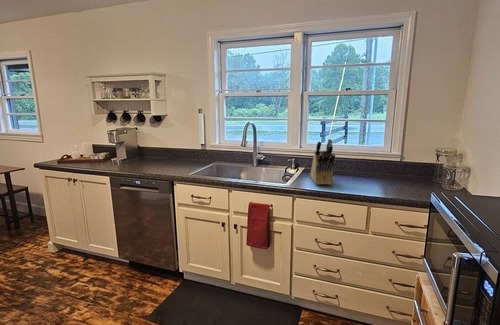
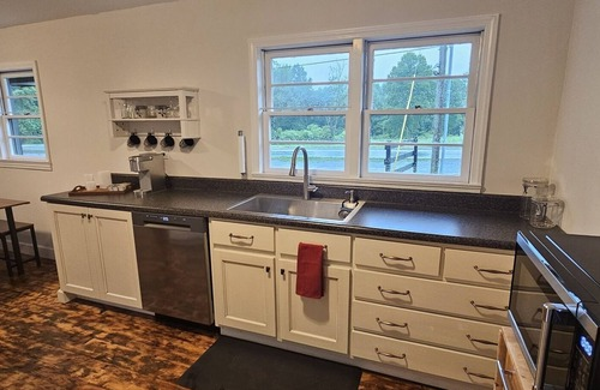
- knife block [310,138,336,186]
